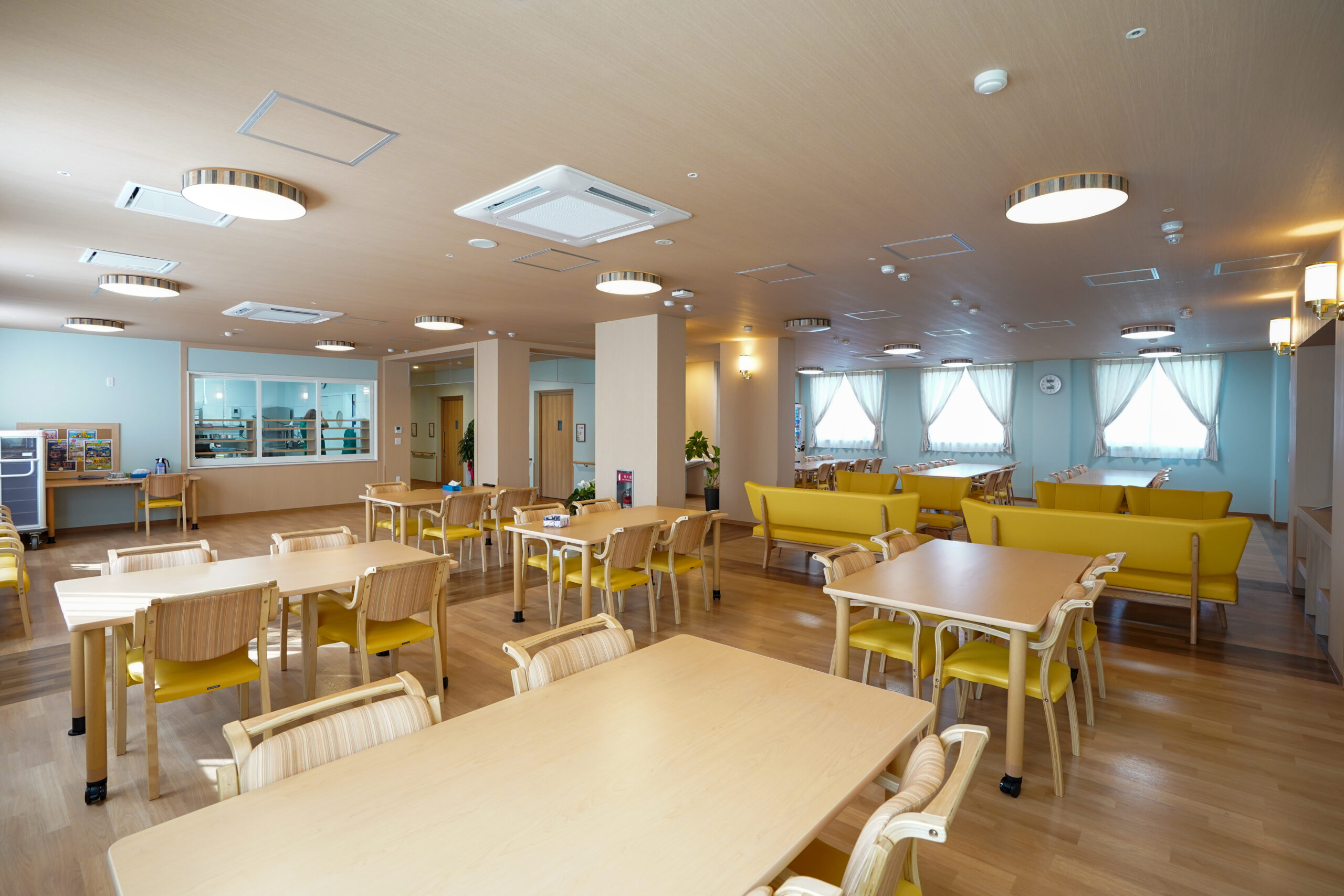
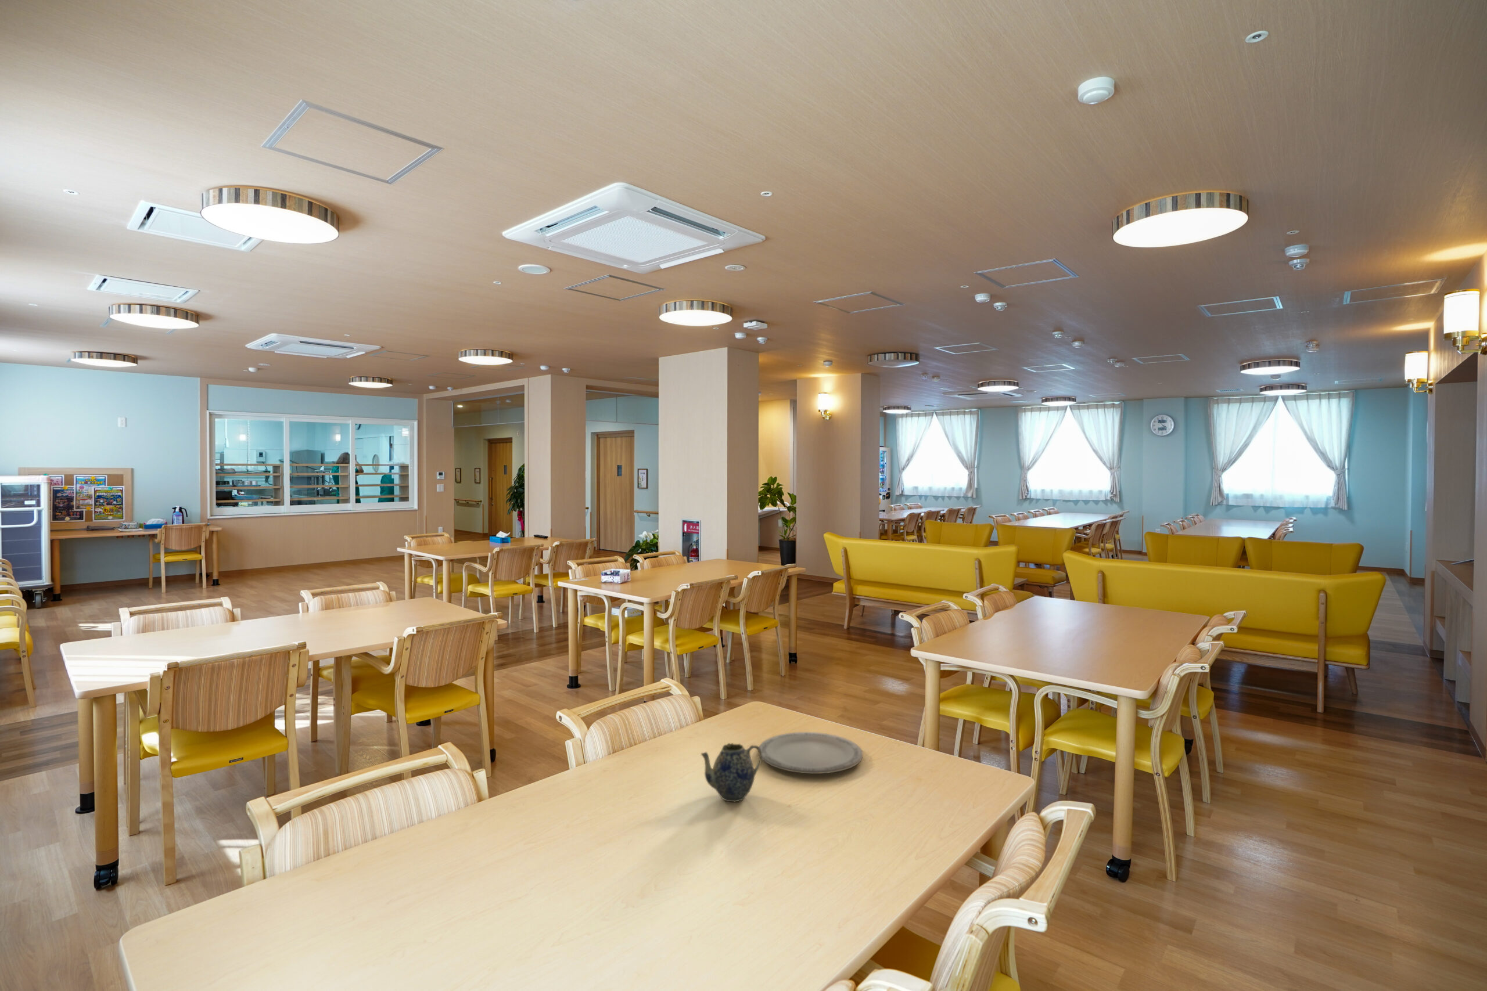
+ plate [758,731,863,774]
+ teapot [700,742,762,802]
